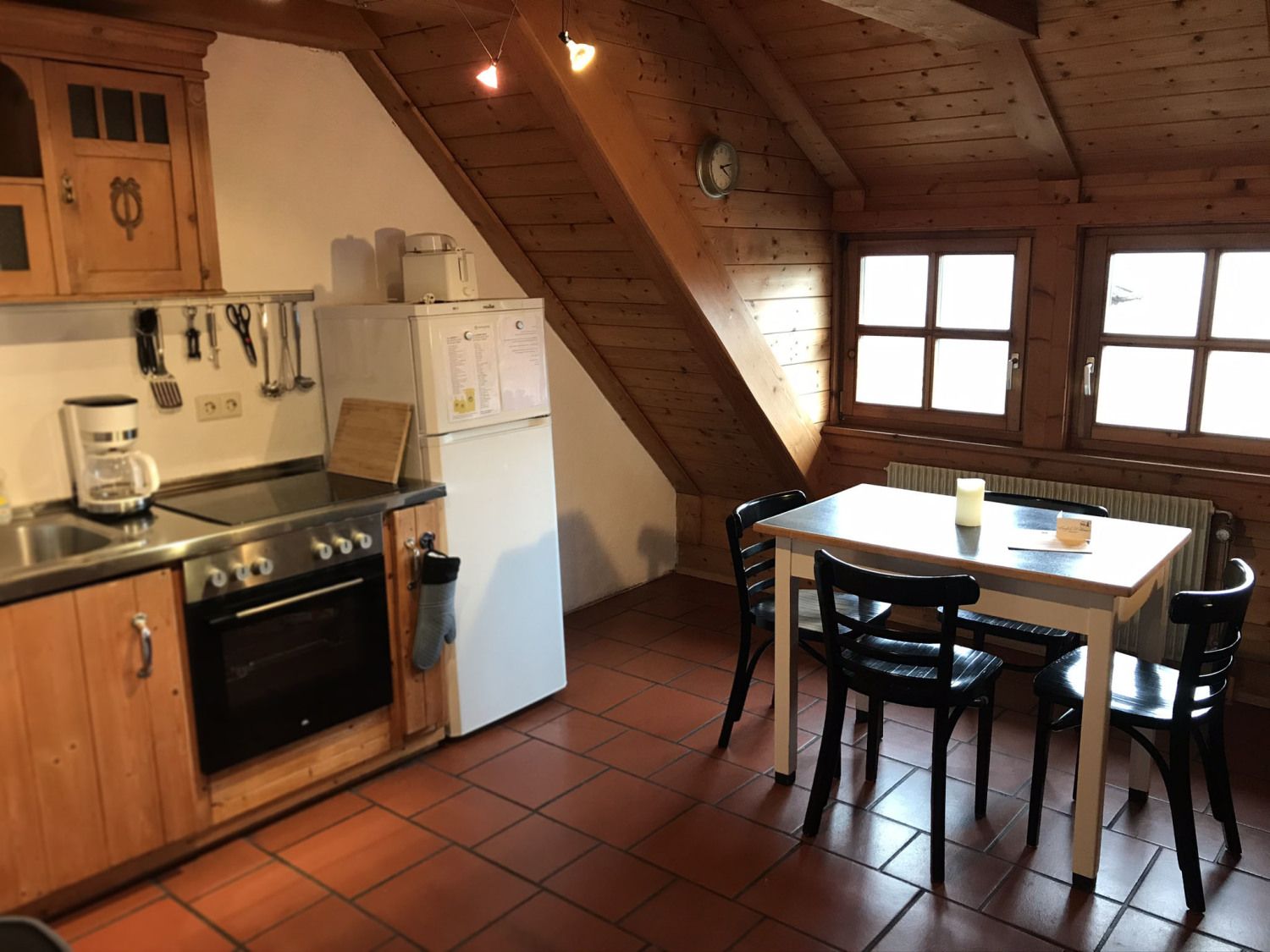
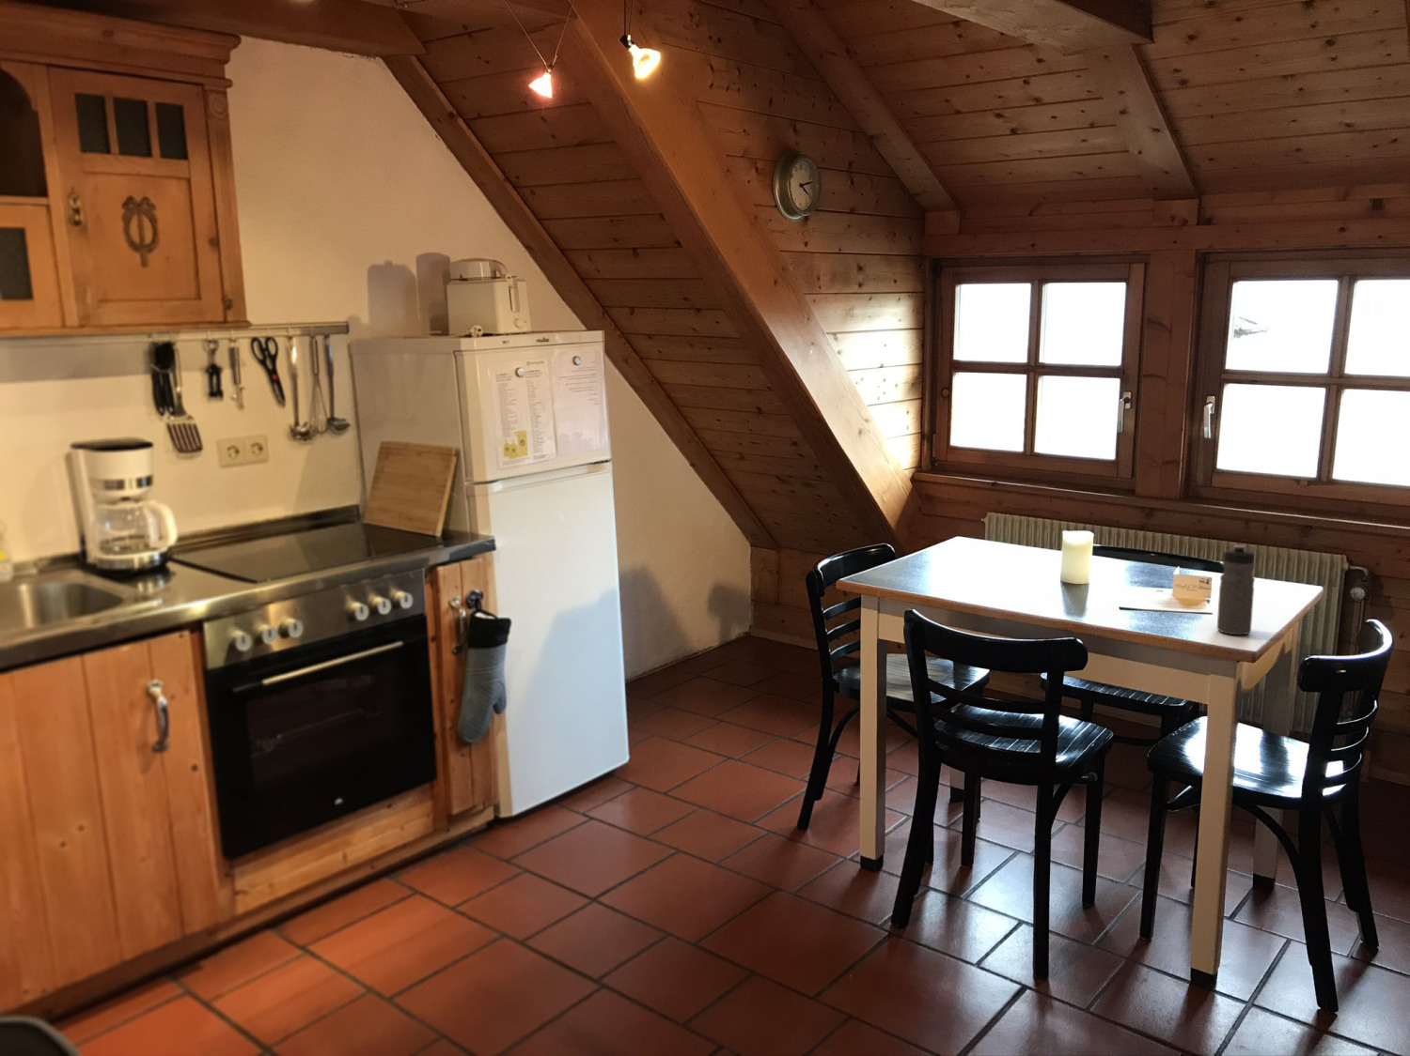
+ water bottle [1217,544,1256,636]
